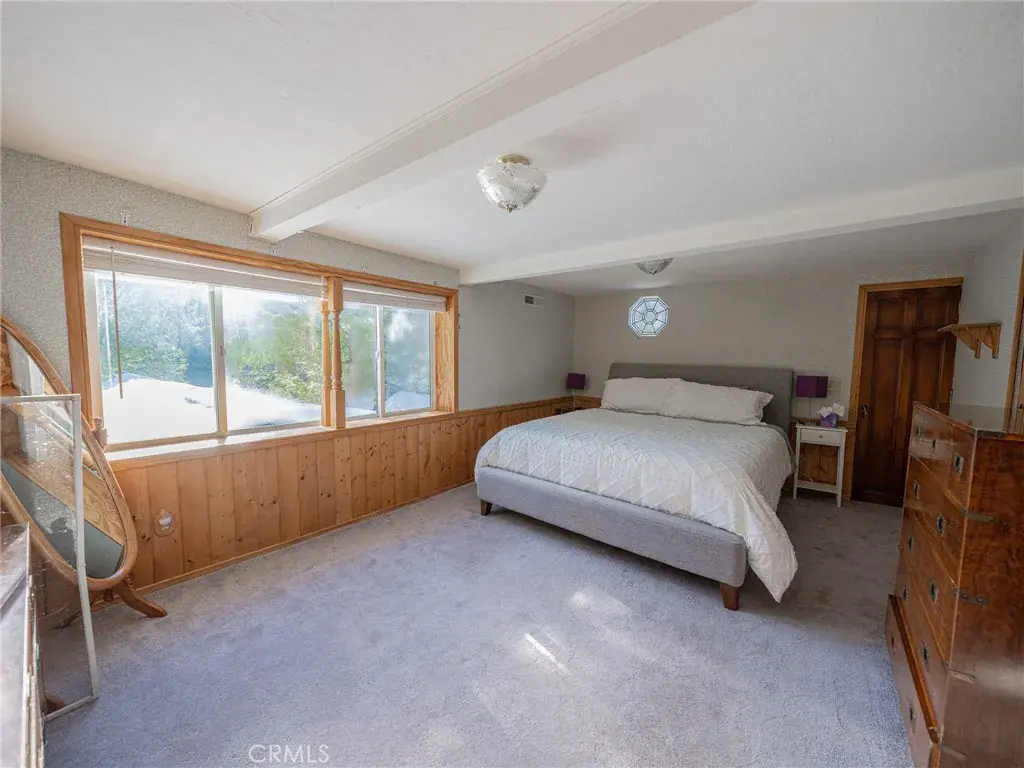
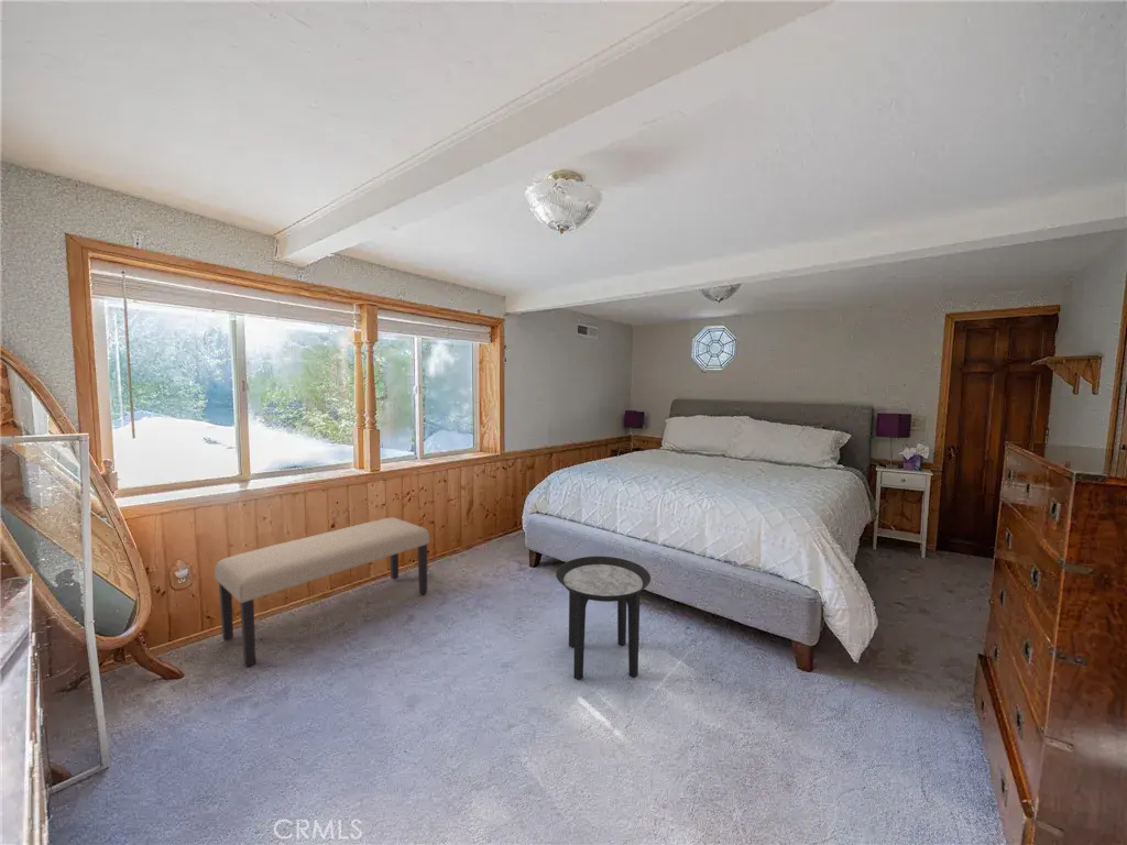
+ bench [214,516,430,668]
+ side table [555,556,652,681]
